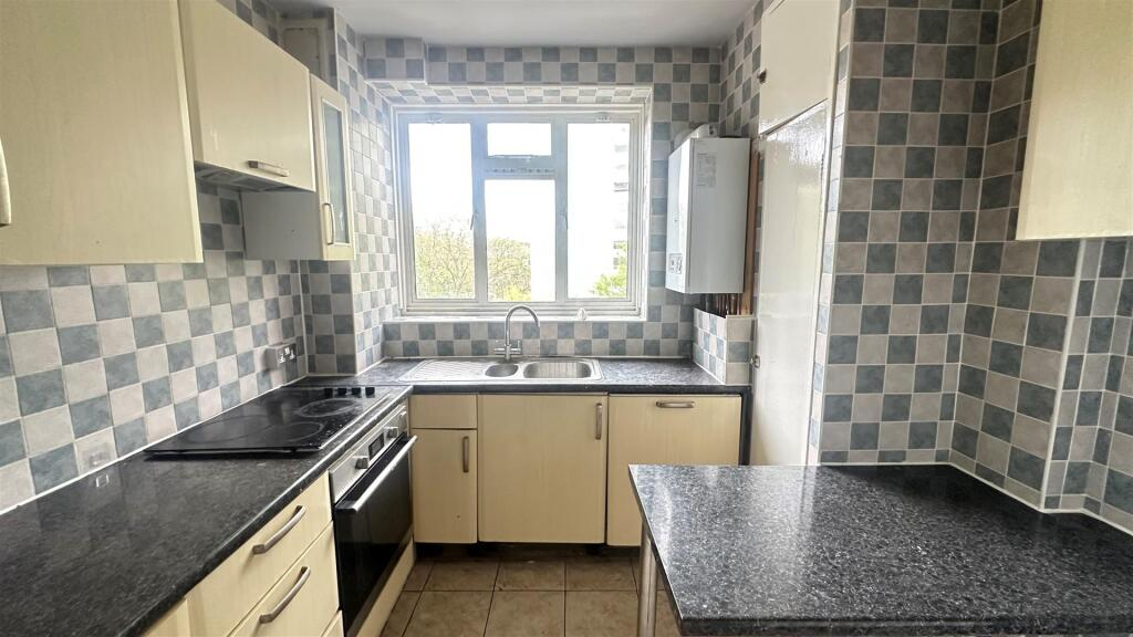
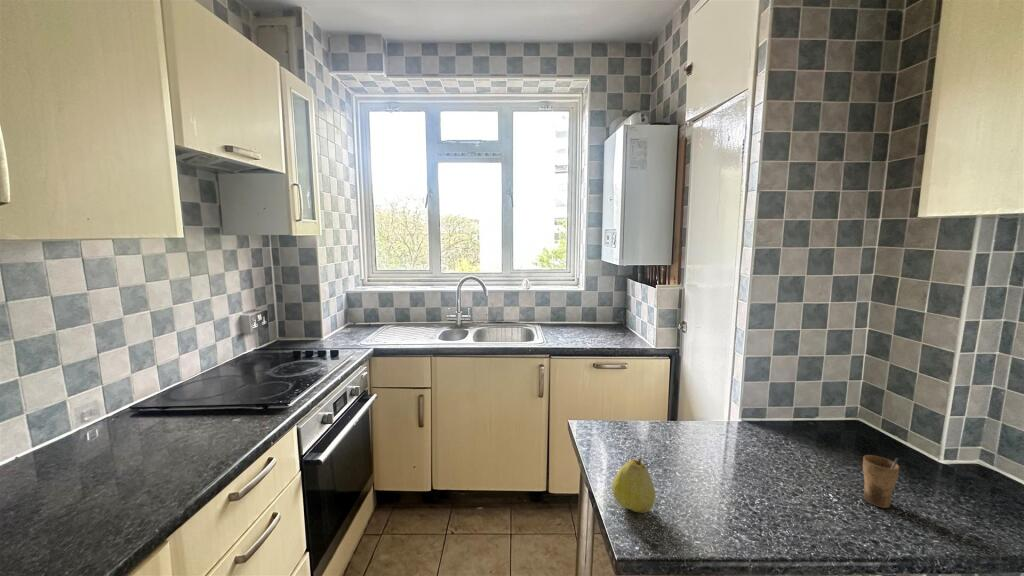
+ fruit [611,456,656,514]
+ cup [862,454,901,509]
